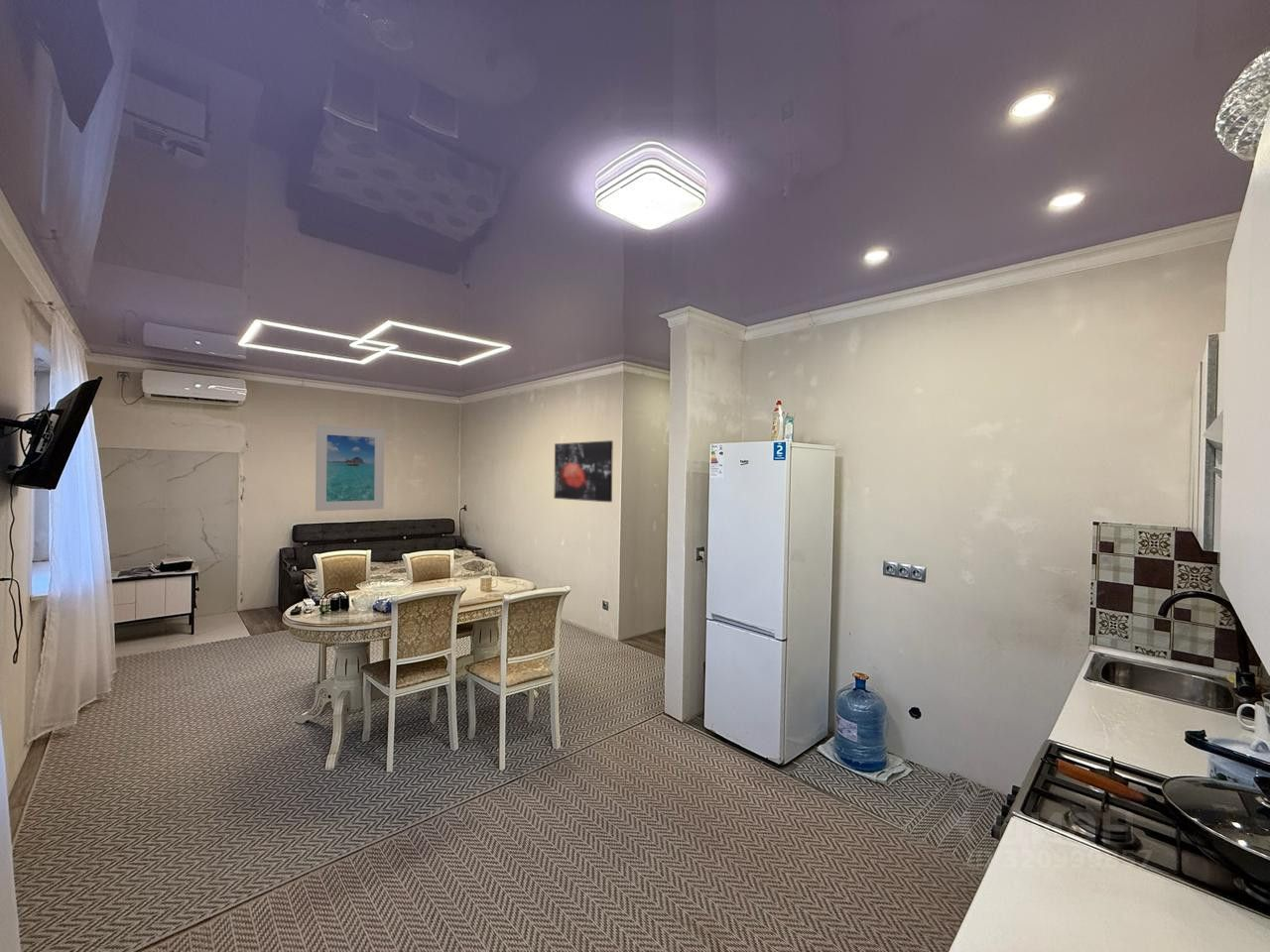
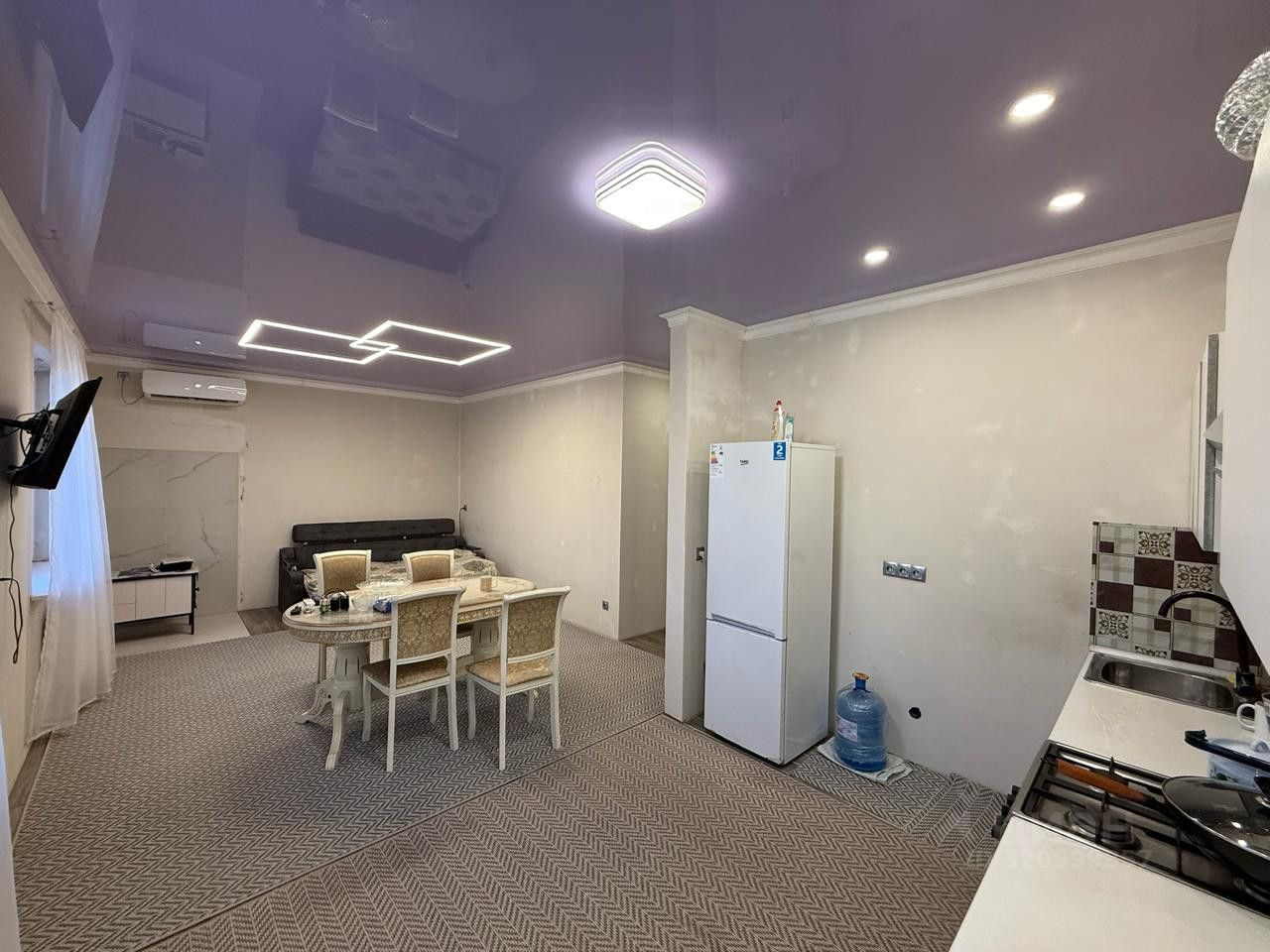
- wall art [553,439,614,503]
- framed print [315,423,385,512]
